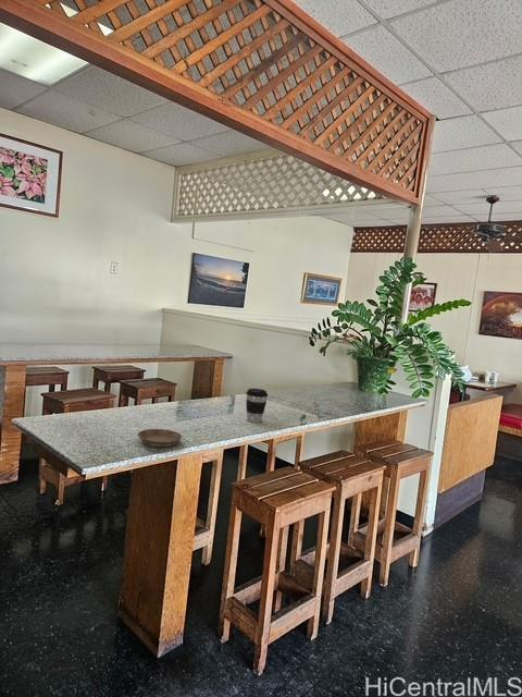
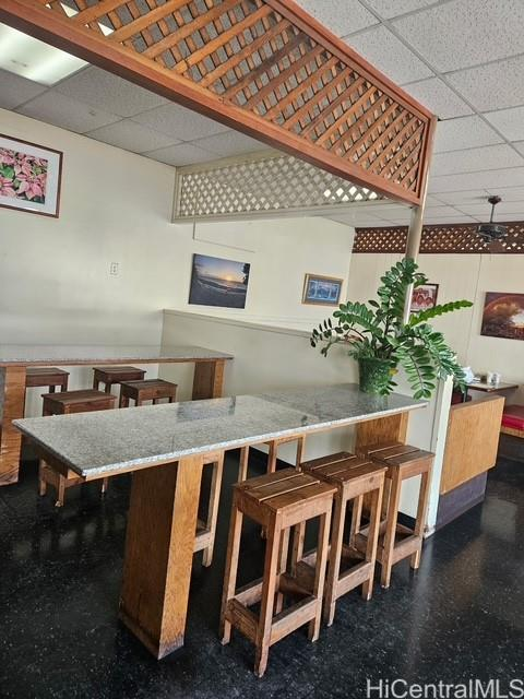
- coffee cup [245,388,269,424]
- saucer [137,428,183,448]
